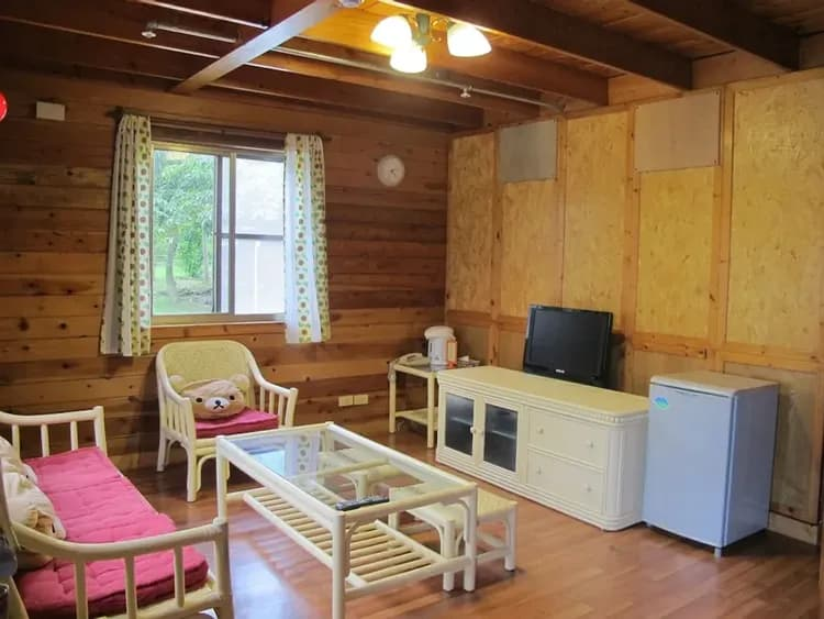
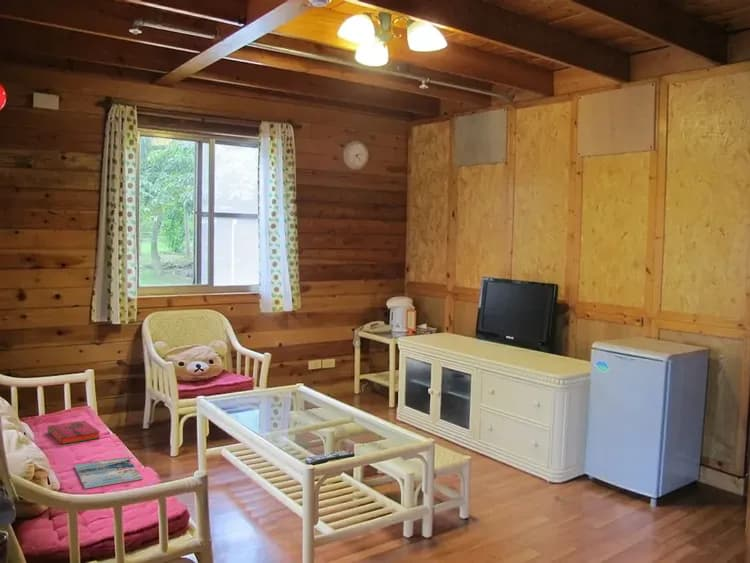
+ magazine [73,456,143,490]
+ hardback book [46,420,101,445]
